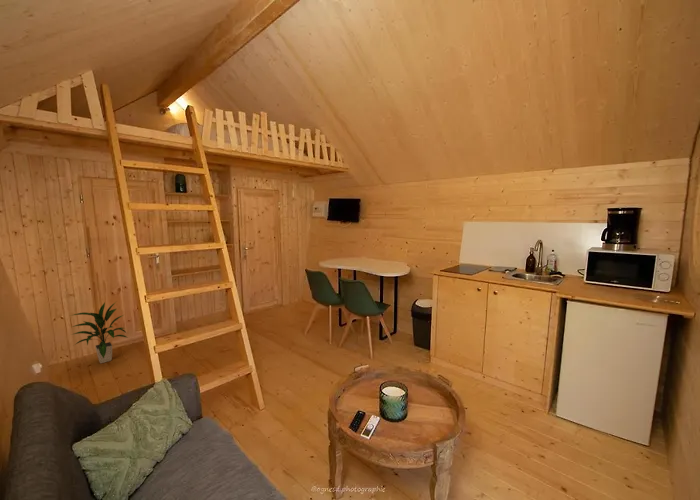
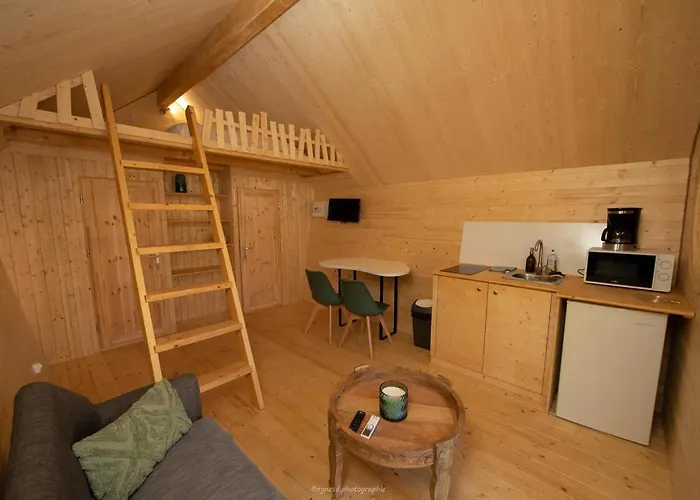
- indoor plant [69,300,129,364]
